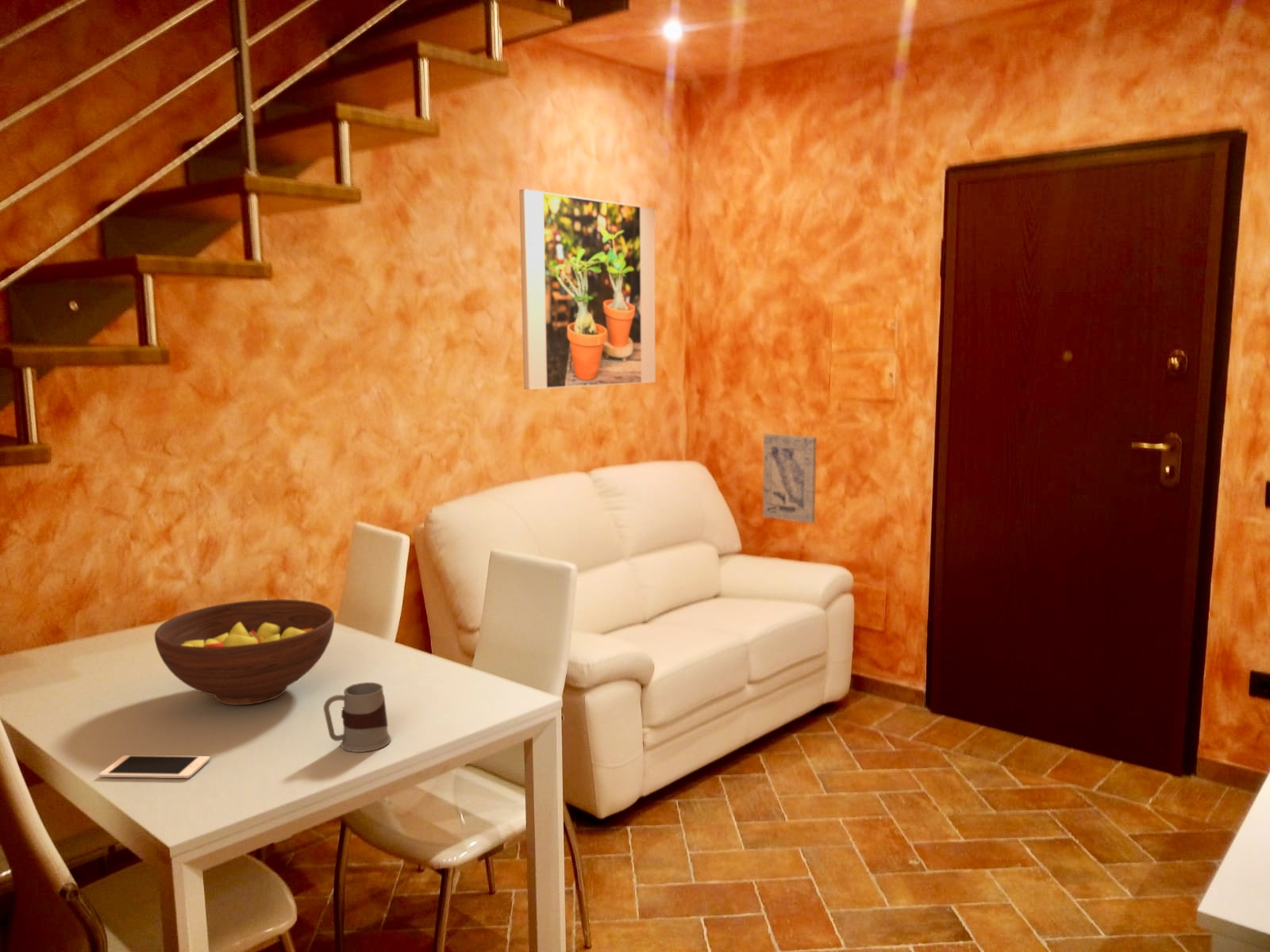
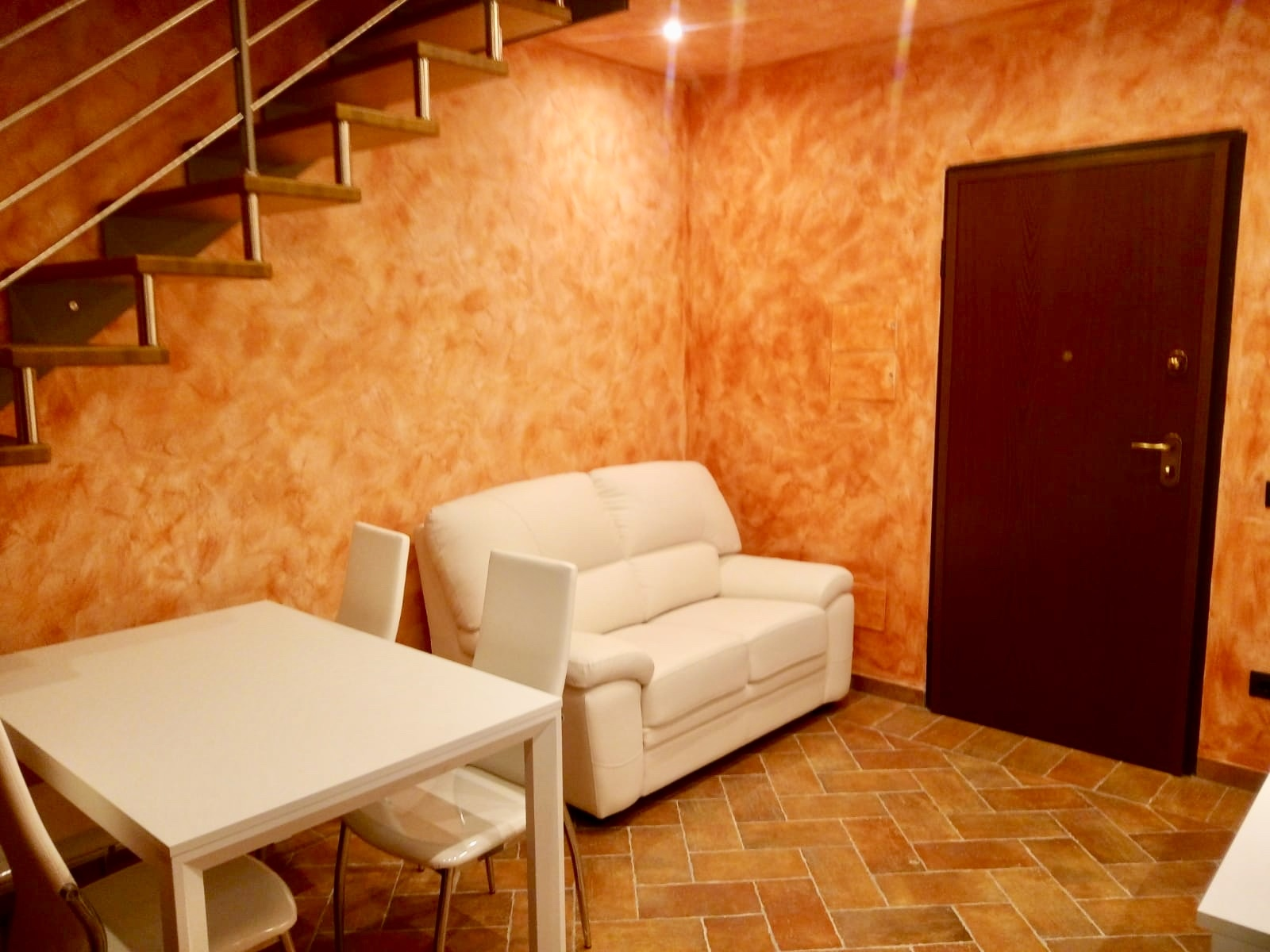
- mug [323,681,392,753]
- wall art [762,433,818,524]
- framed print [518,188,656,390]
- cell phone [98,754,211,779]
- fruit bowl [154,598,335,706]
